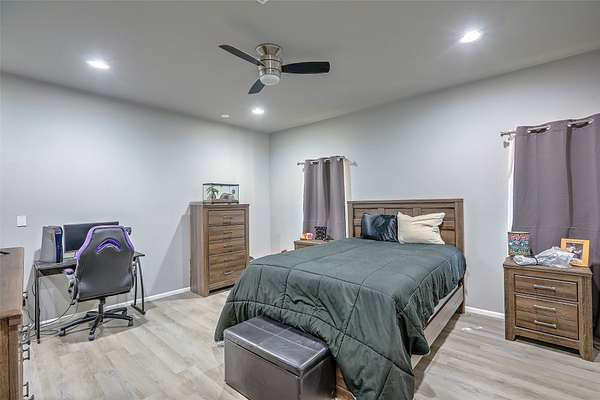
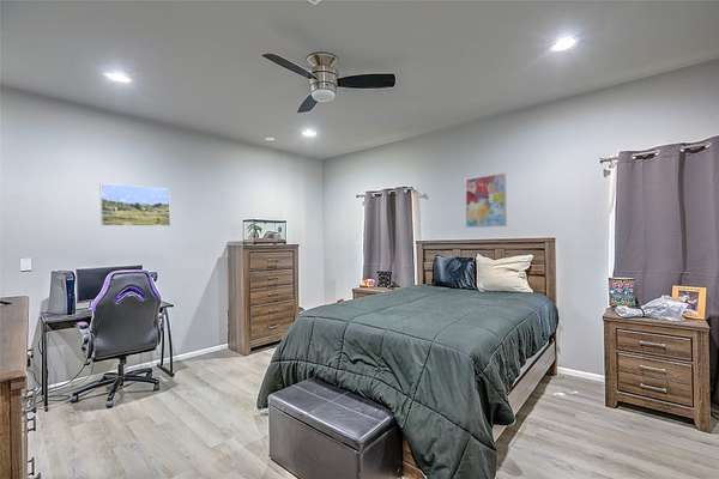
+ wall art [464,172,508,229]
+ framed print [99,182,171,228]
